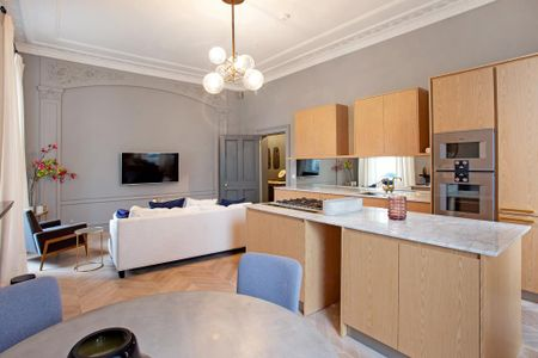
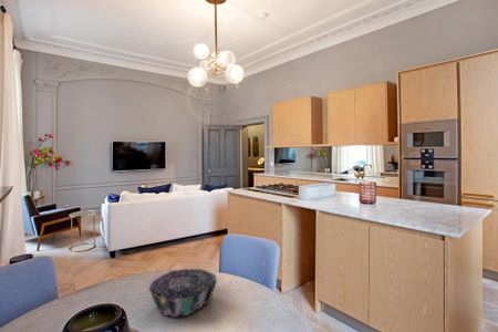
+ decorative bowl [147,268,218,319]
